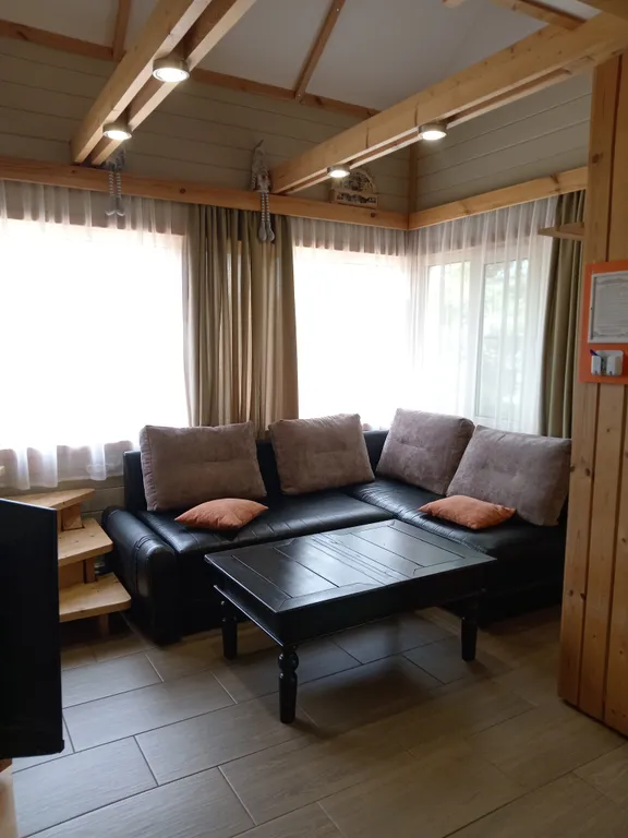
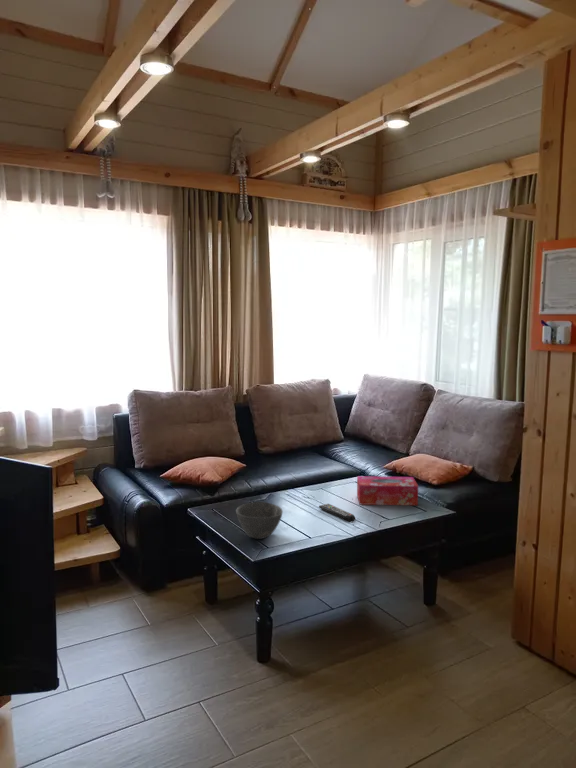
+ bowl [235,501,284,540]
+ tissue box [356,475,419,506]
+ remote control [318,503,356,523]
